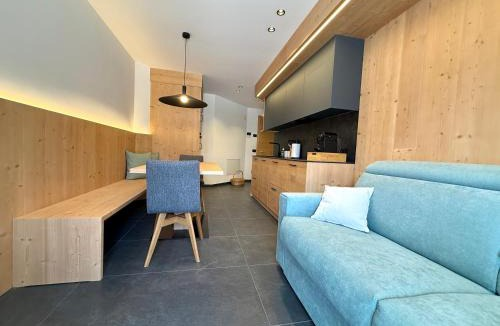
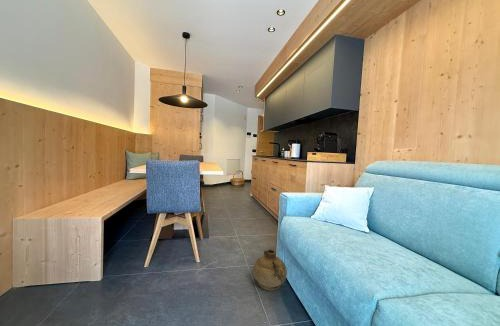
+ ceramic jug [252,248,288,292]
